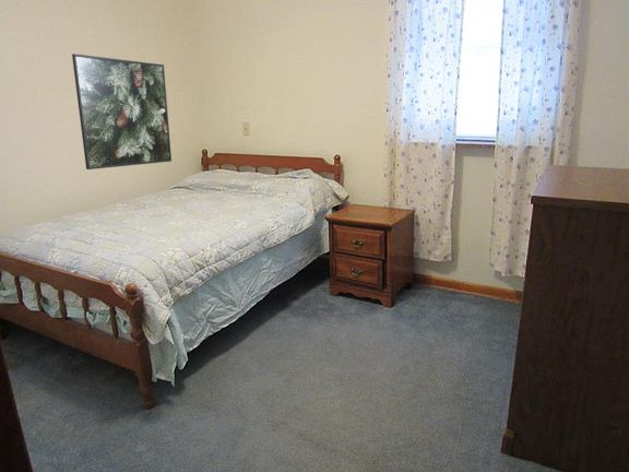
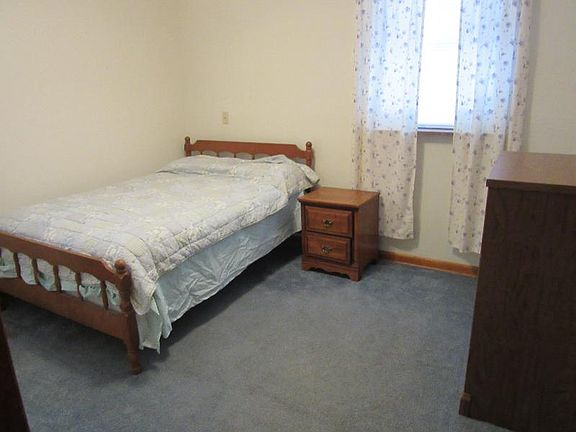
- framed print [71,52,173,170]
